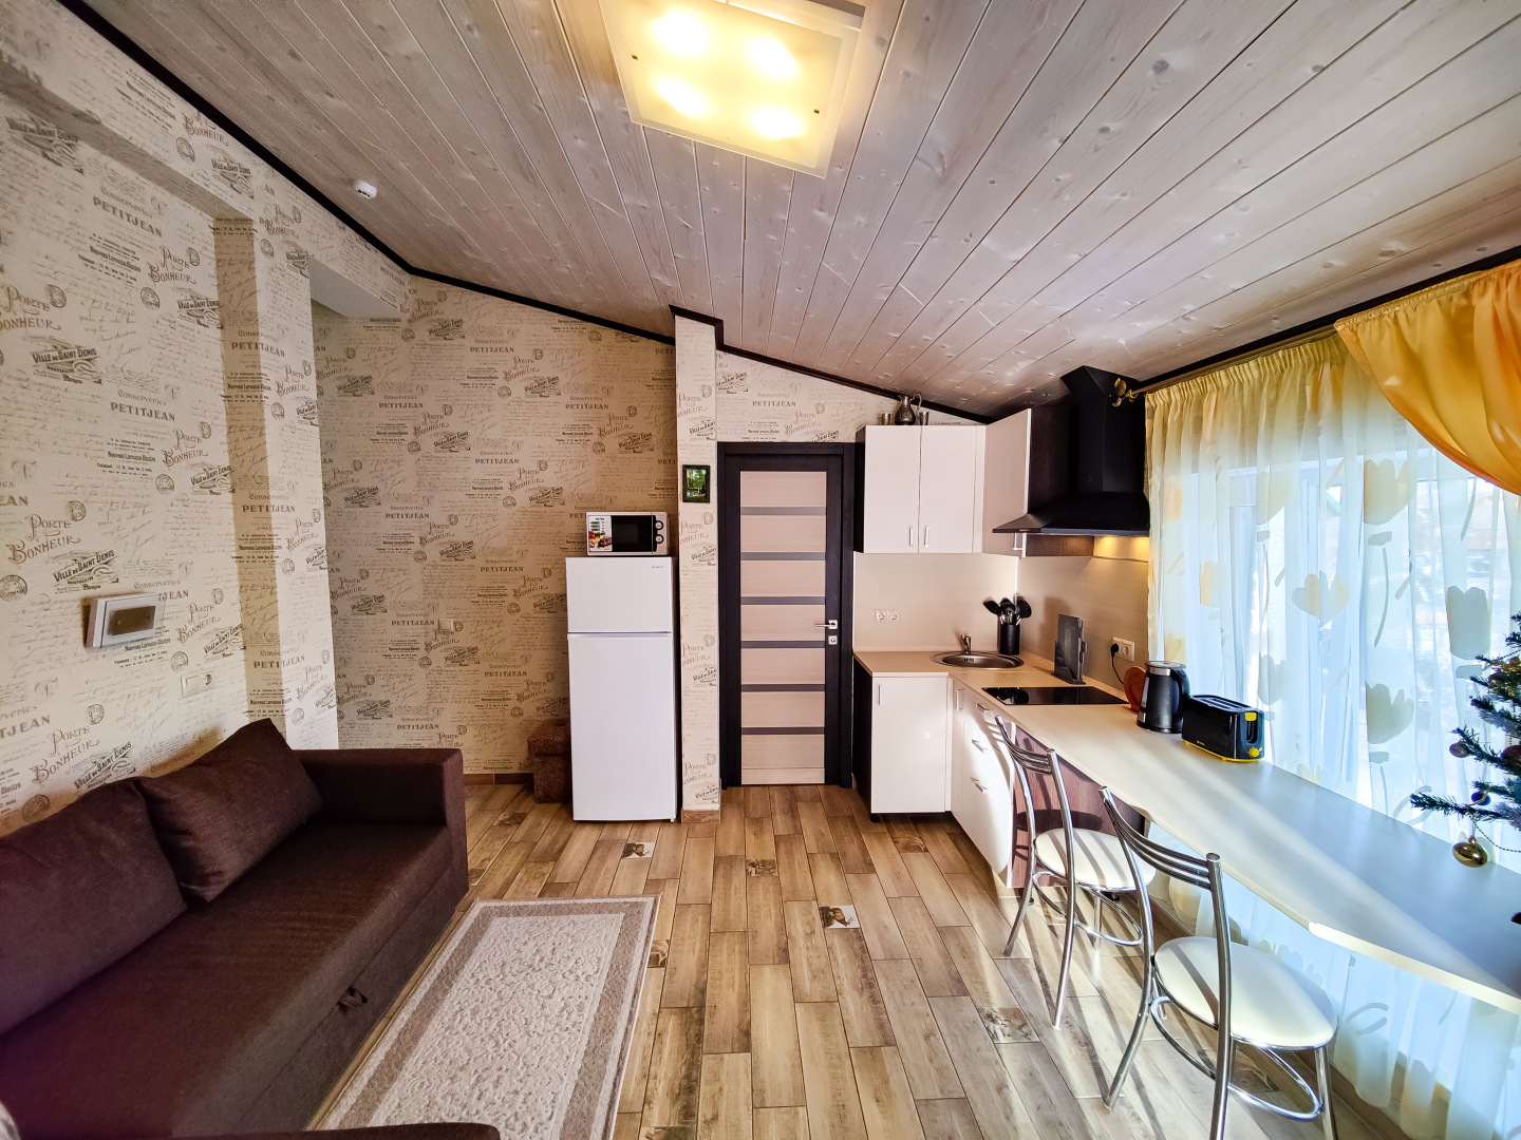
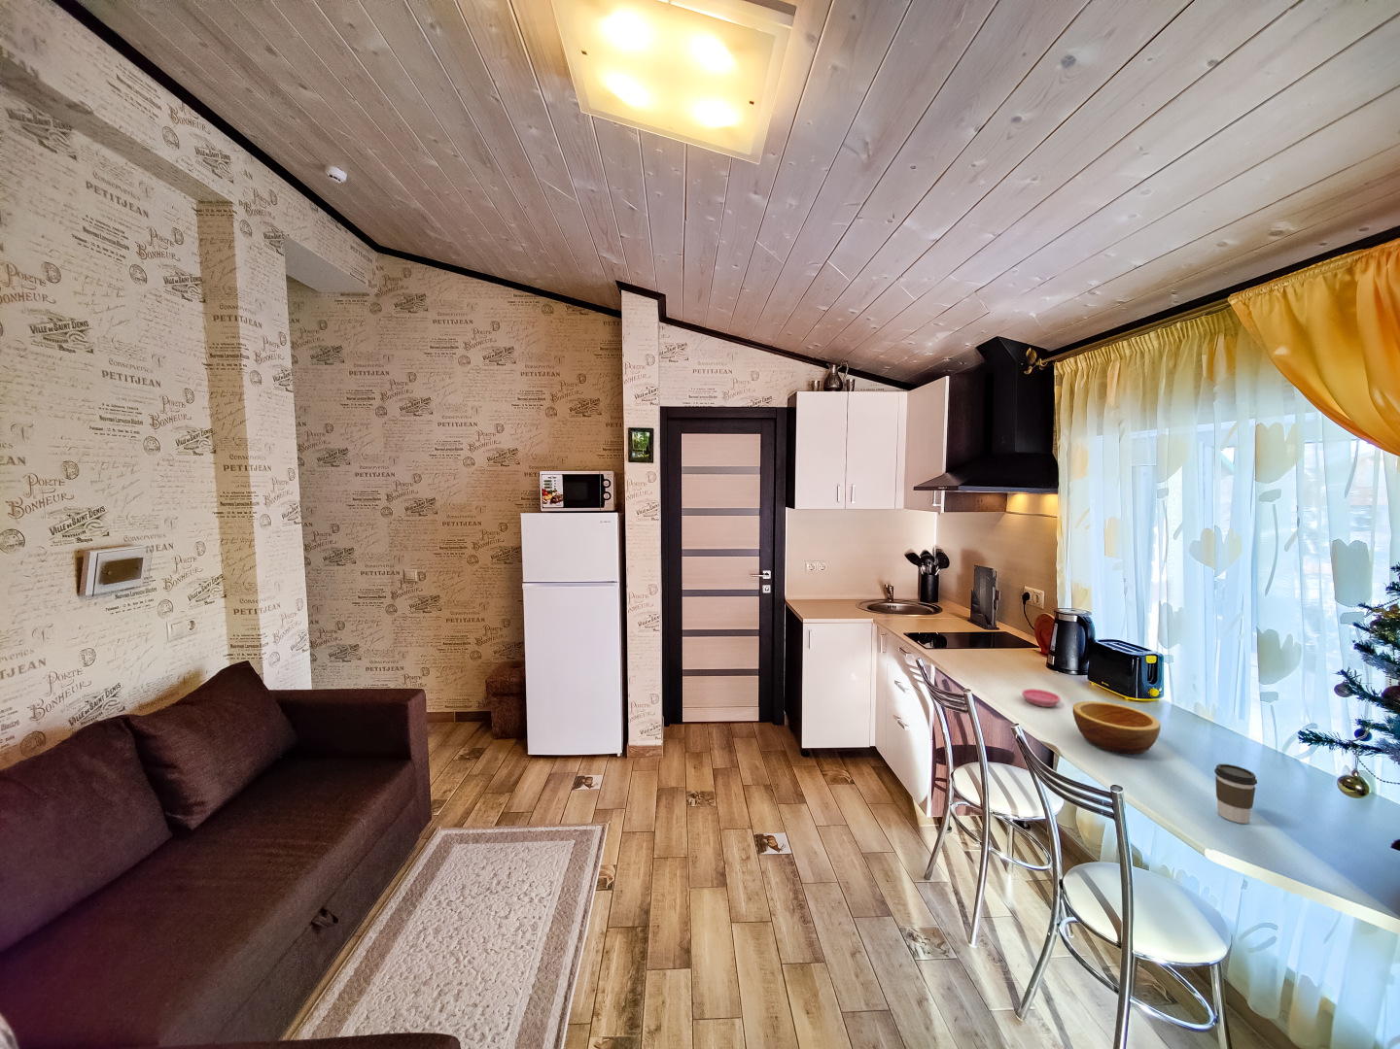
+ coffee cup [1214,764,1258,824]
+ bowl [1073,701,1162,756]
+ saucer [1021,688,1062,709]
